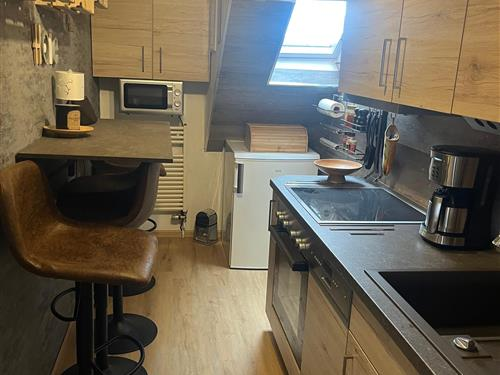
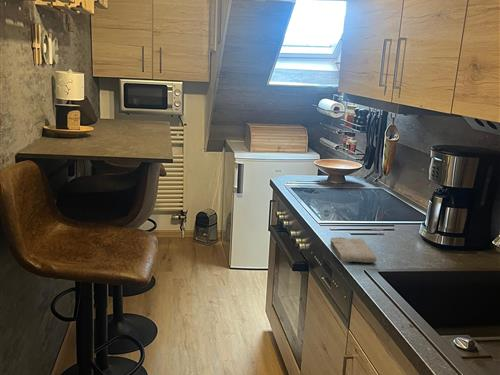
+ washcloth [329,236,378,263]
